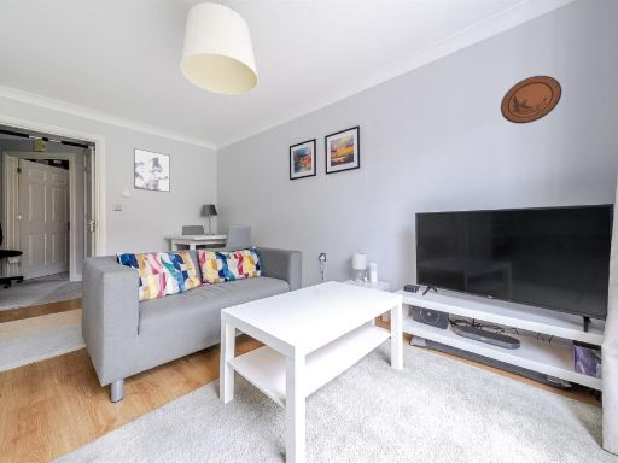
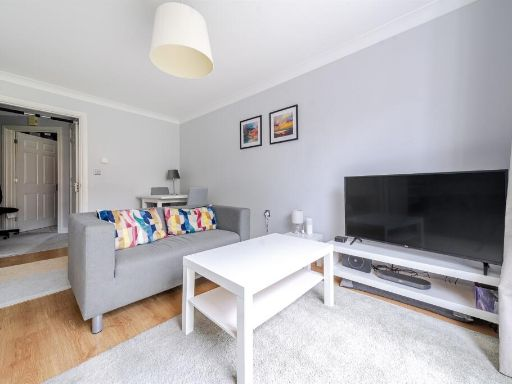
- wall art [133,147,171,193]
- decorative plate [500,75,562,125]
